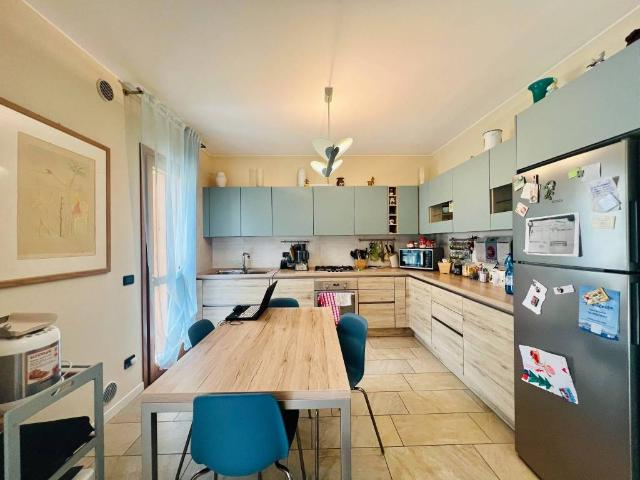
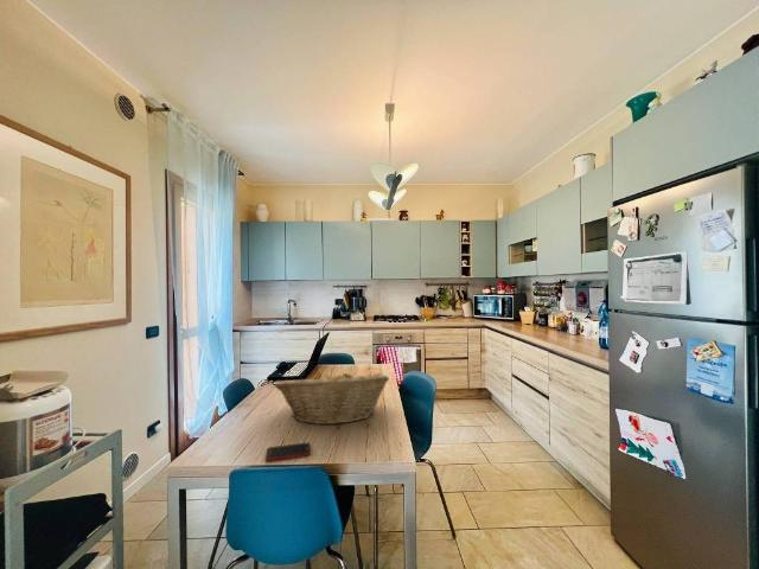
+ fruit basket [274,369,390,426]
+ cell phone [264,441,312,462]
